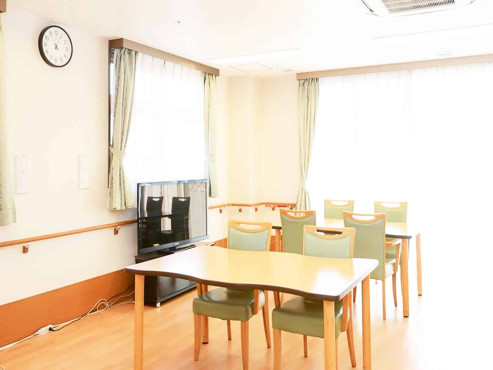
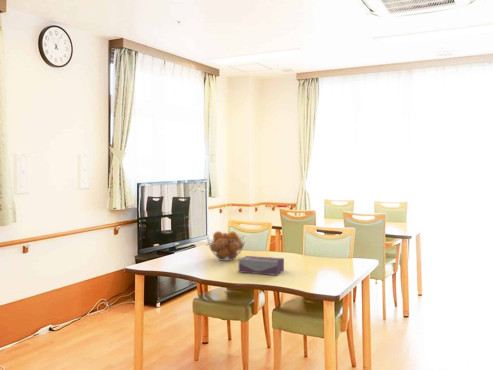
+ tissue box [238,255,285,276]
+ fruit basket [206,230,247,262]
